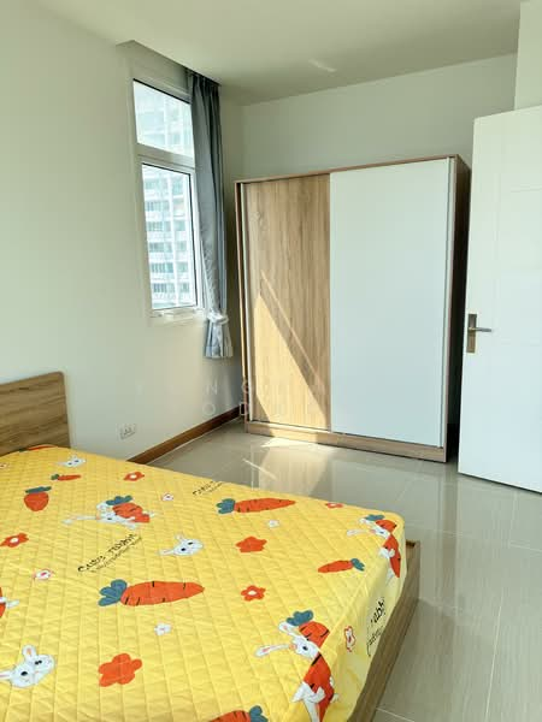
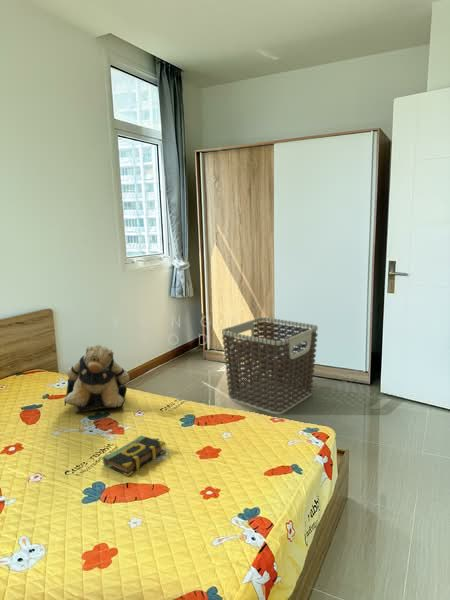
+ clothes hamper [221,316,319,415]
+ teddy bear [63,344,130,413]
+ book [102,434,167,478]
